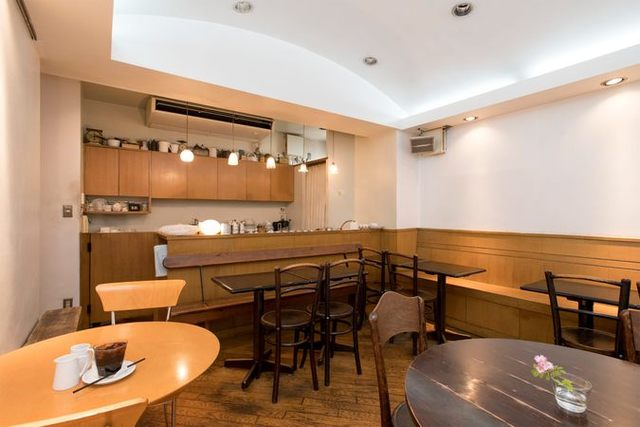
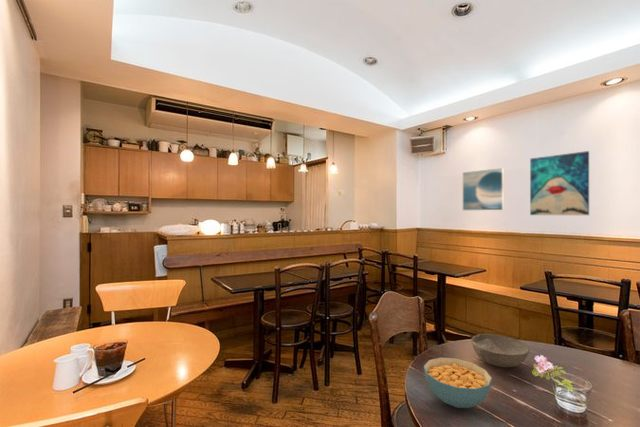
+ cereal bowl [423,357,493,409]
+ bowl [470,333,531,368]
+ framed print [462,167,505,211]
+ wall art [529,150,590,216]
